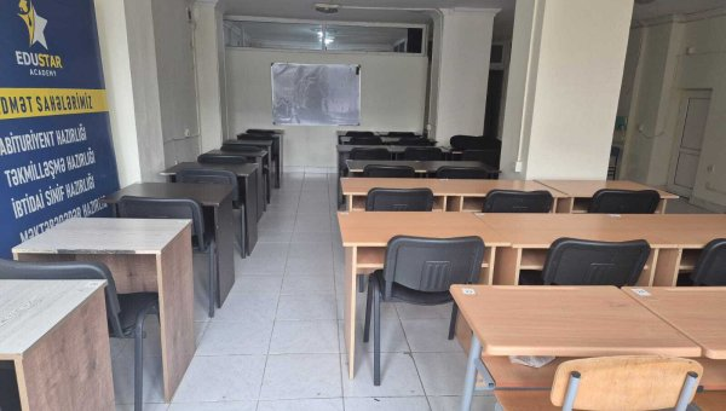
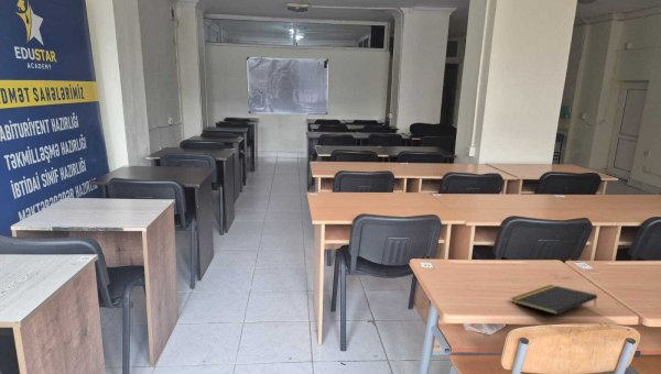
+ notepad [510,284,598,316]
